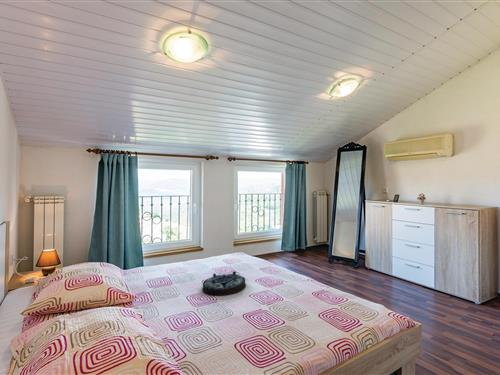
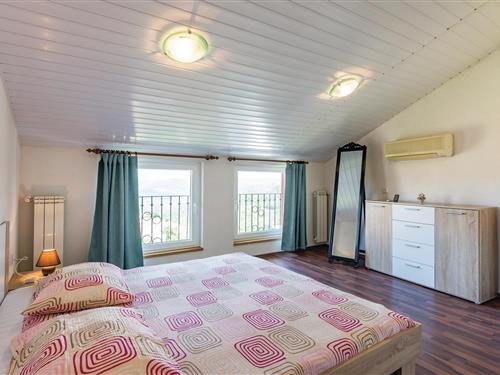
- serving tray [201,270,247,297]
